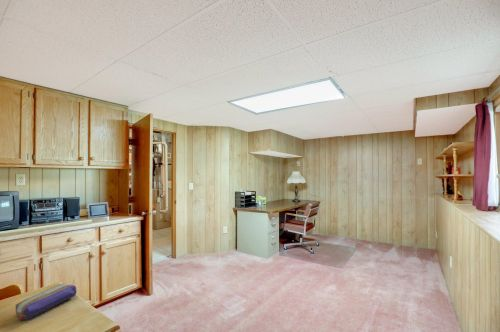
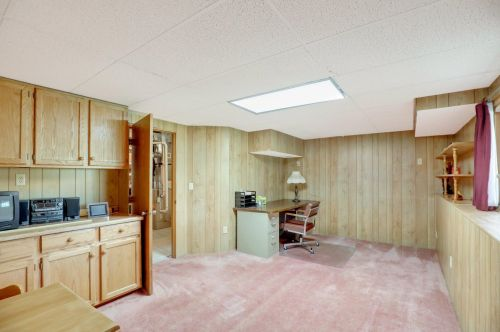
- pencil case [15,283,77,321]
